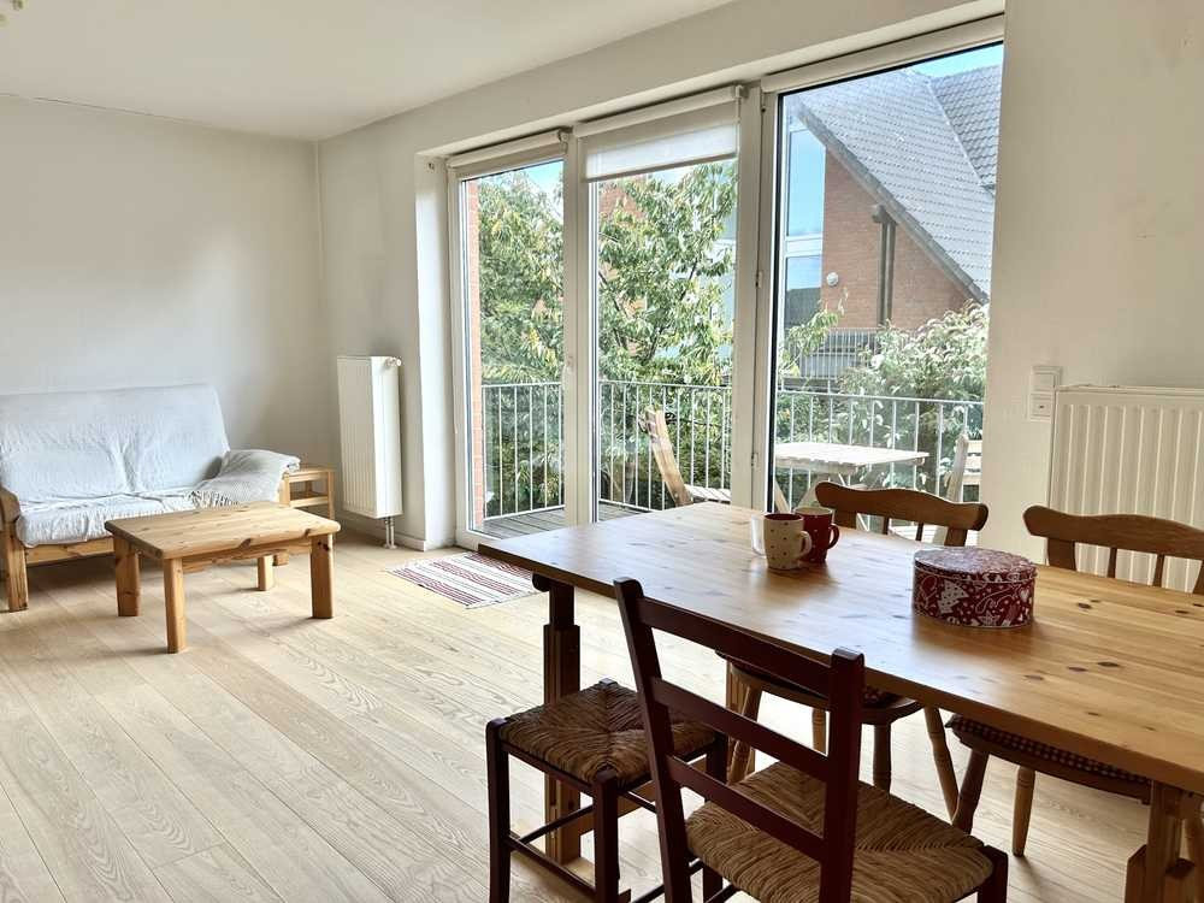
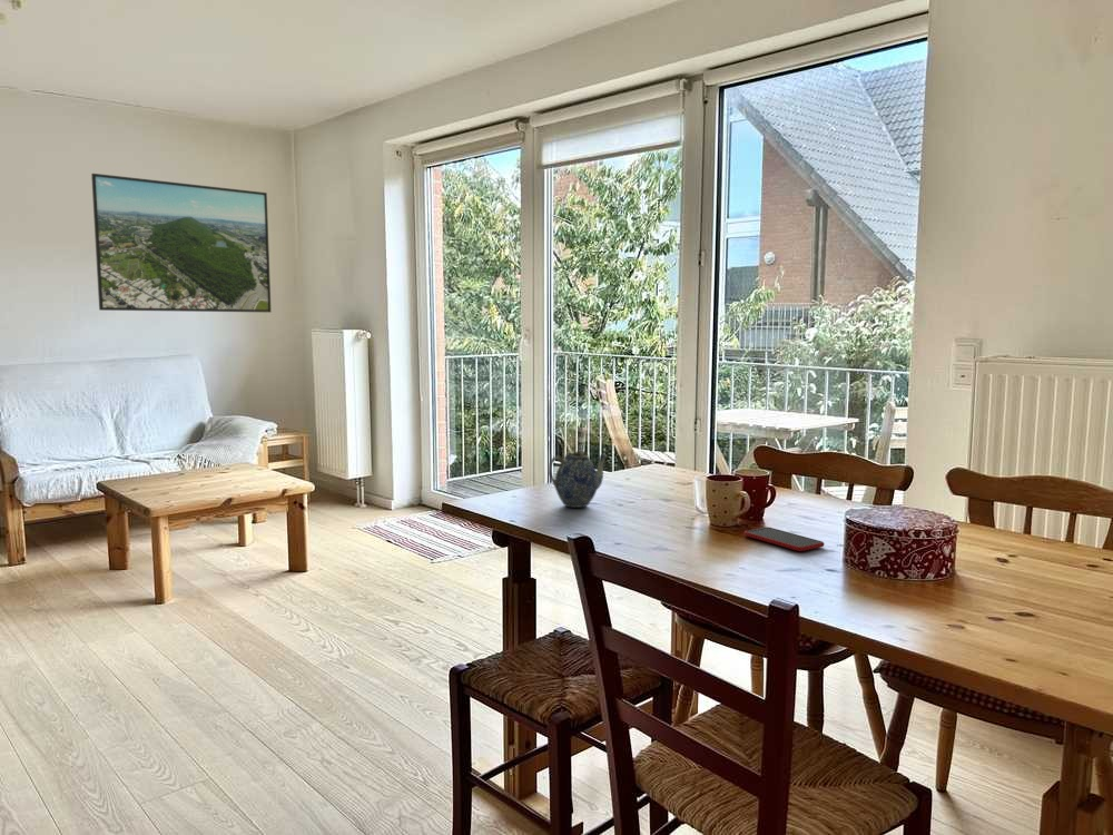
+ smartphone [743,527,826,552]
+ teapot [548,450,608,509]
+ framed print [90,173,273,314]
